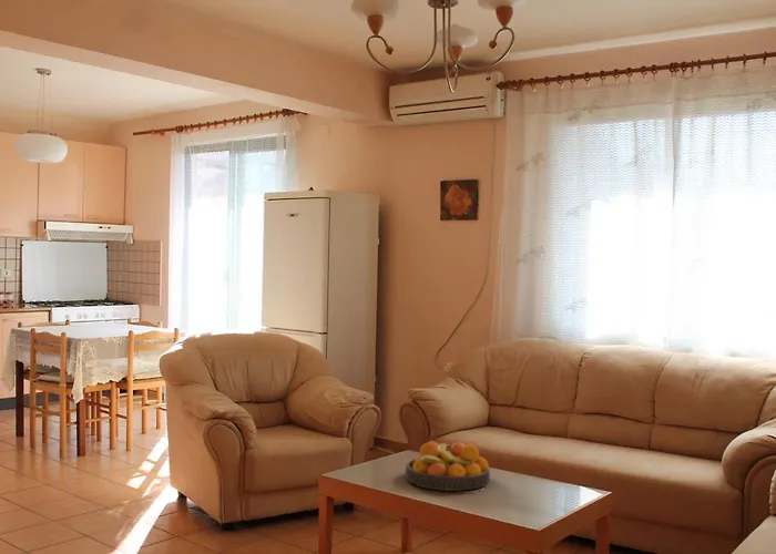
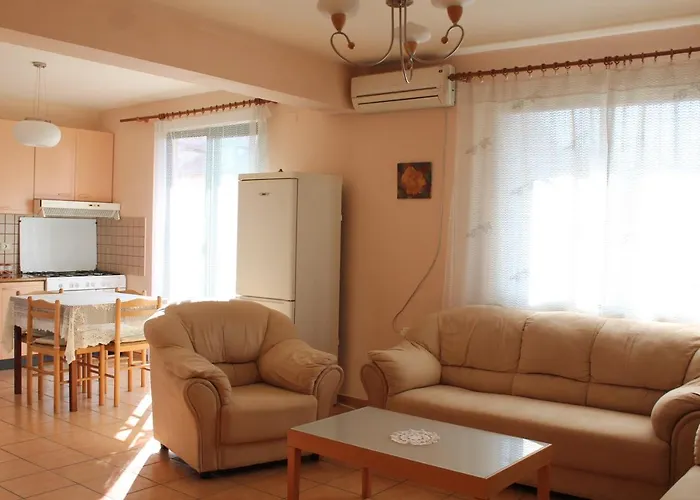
- fruit bowl [405,440,491,492]
